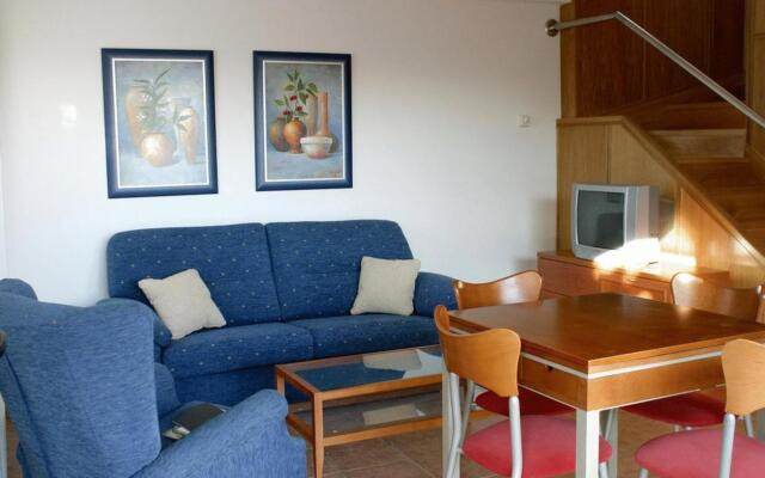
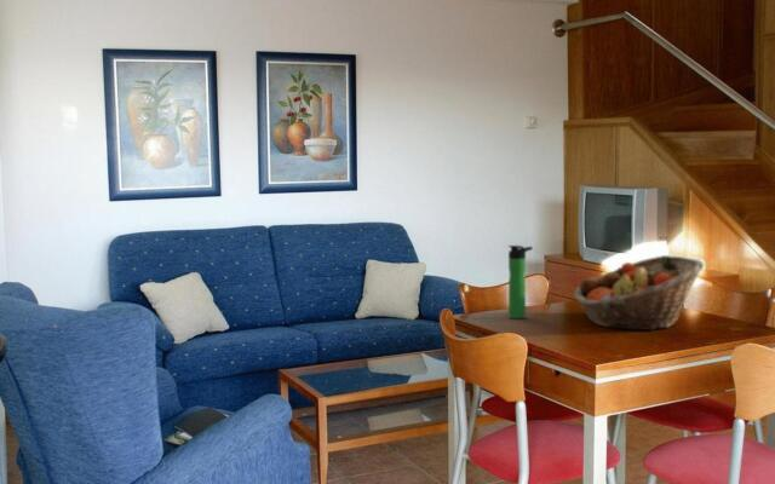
+ fruit basket [573,254,706,332]
+ bottle [507,244,534,319]
